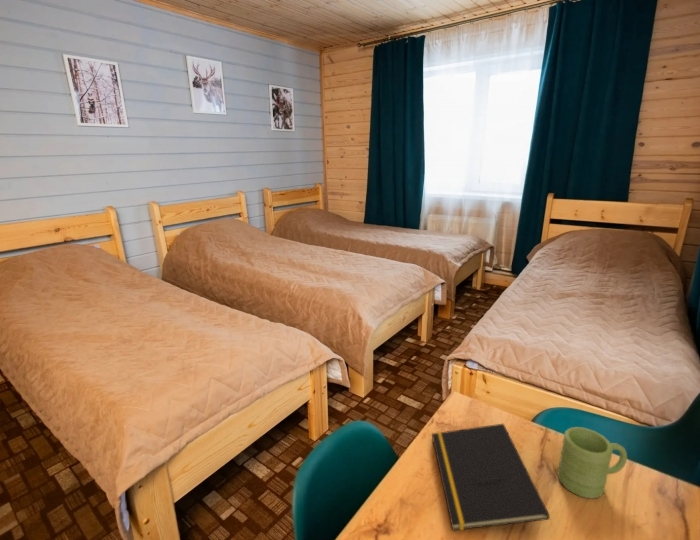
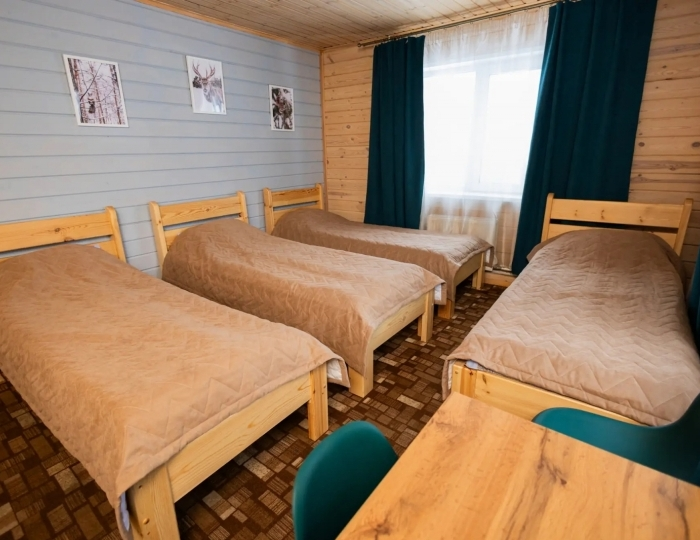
- notepad [431,423,551,531]
- mug [557,426,628,500]
